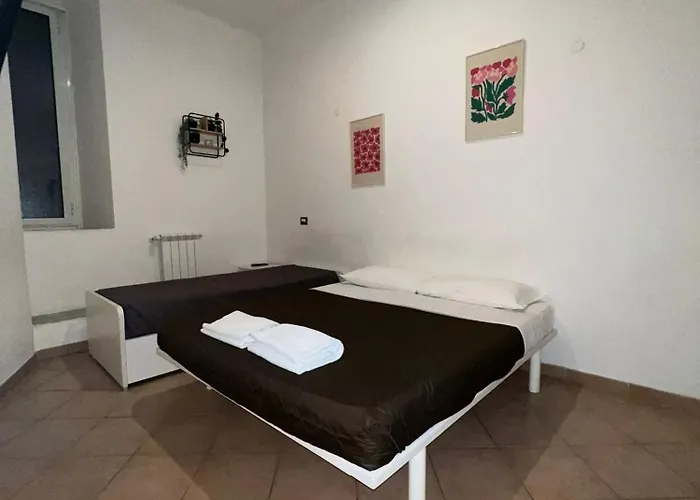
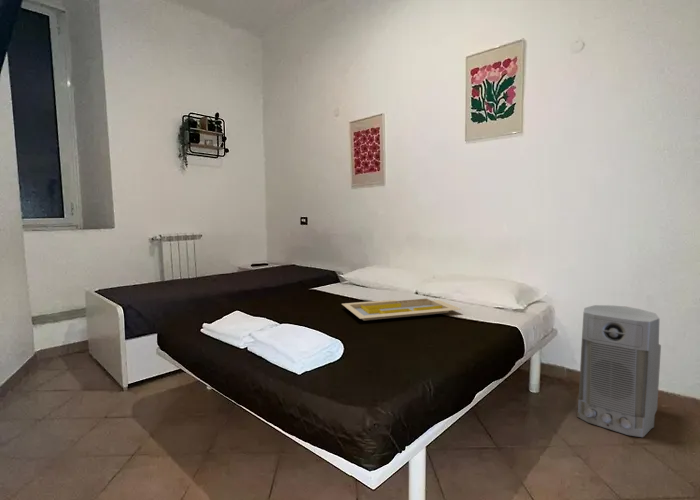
+ air purifier [576,304,662,438]
+ serving tray [341,298,461,322]
